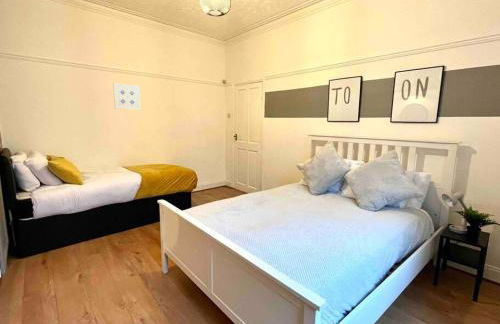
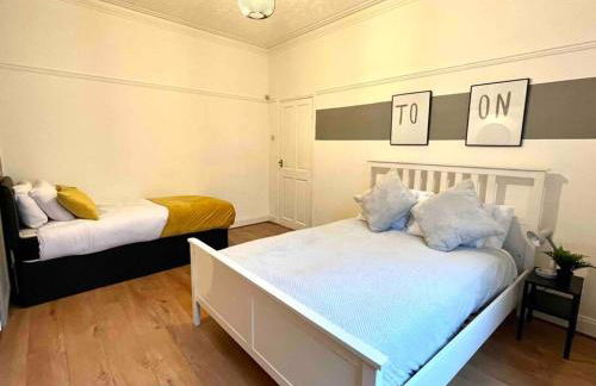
- wall art [112,82,141,111]
